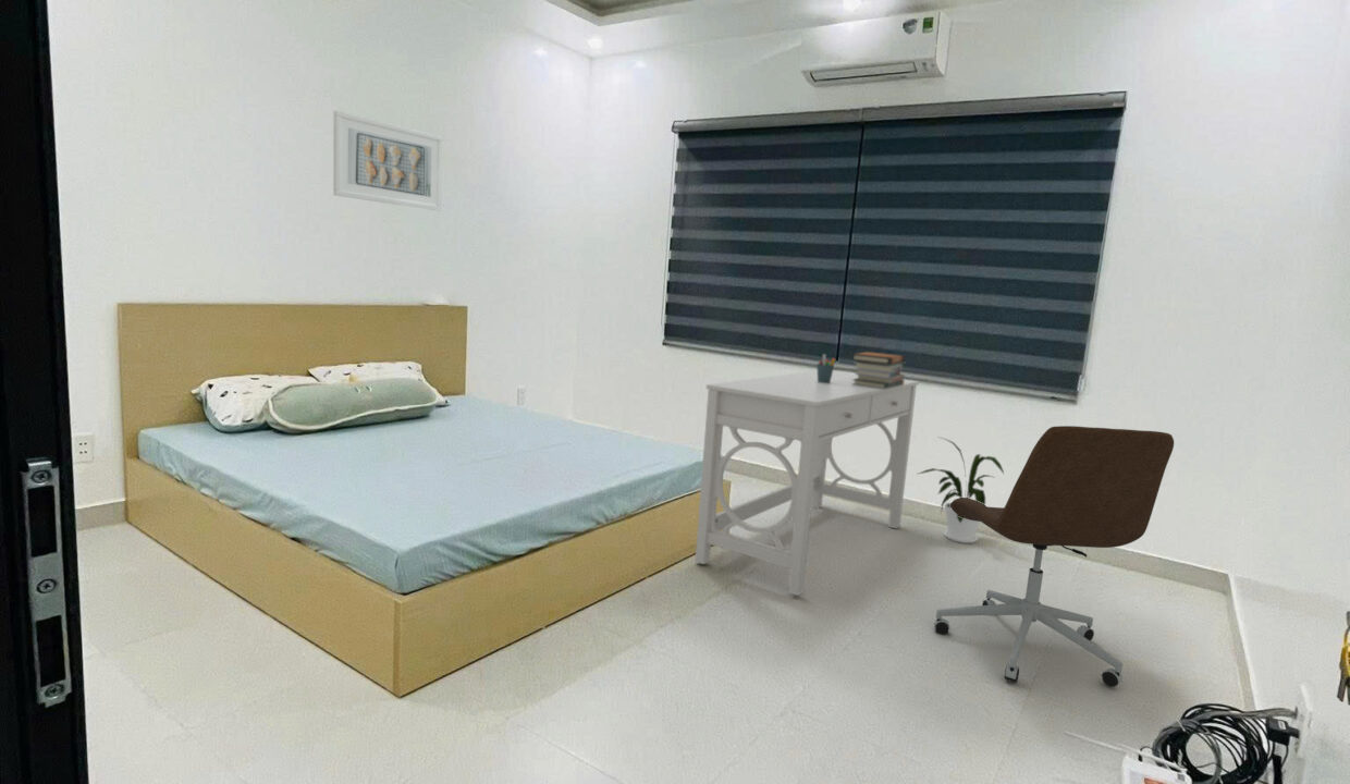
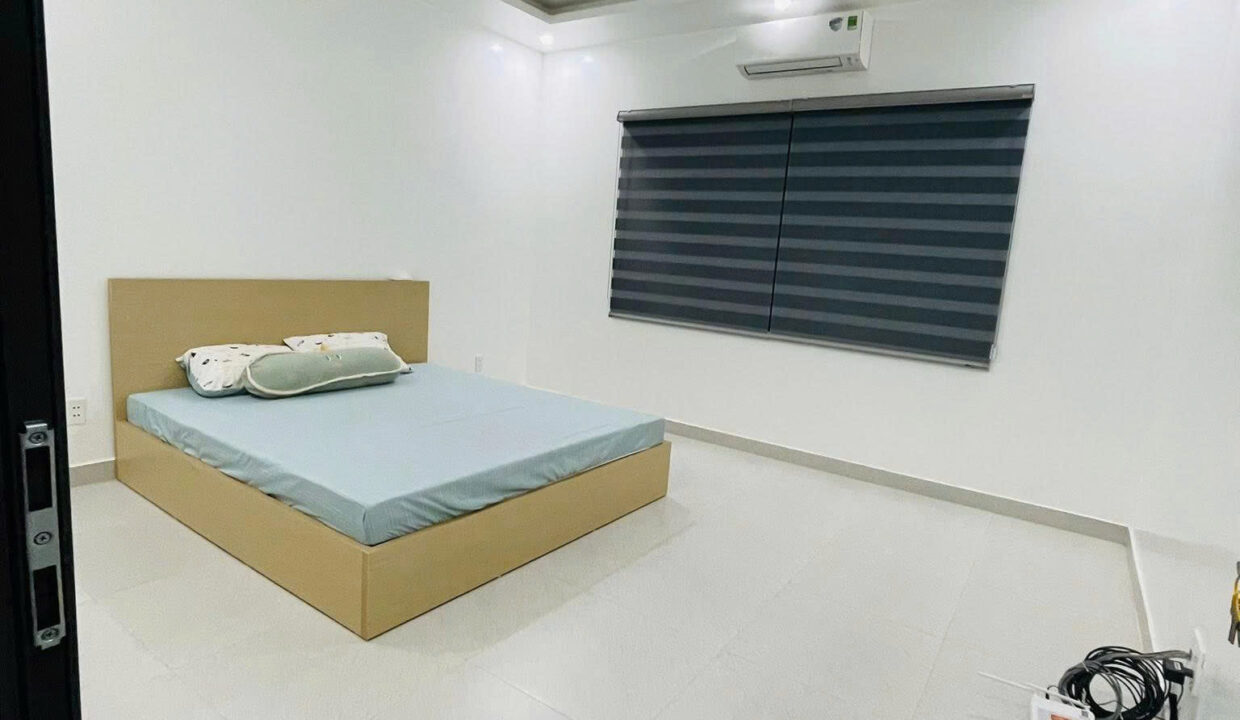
- house plant [918,436,1005,544]
- desk [695,369,920,597]
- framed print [332,109,443,212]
- book stack [850,351,908,389]
- pen holder [815,353,836,383]
- office chair [933,425,1175,688]
